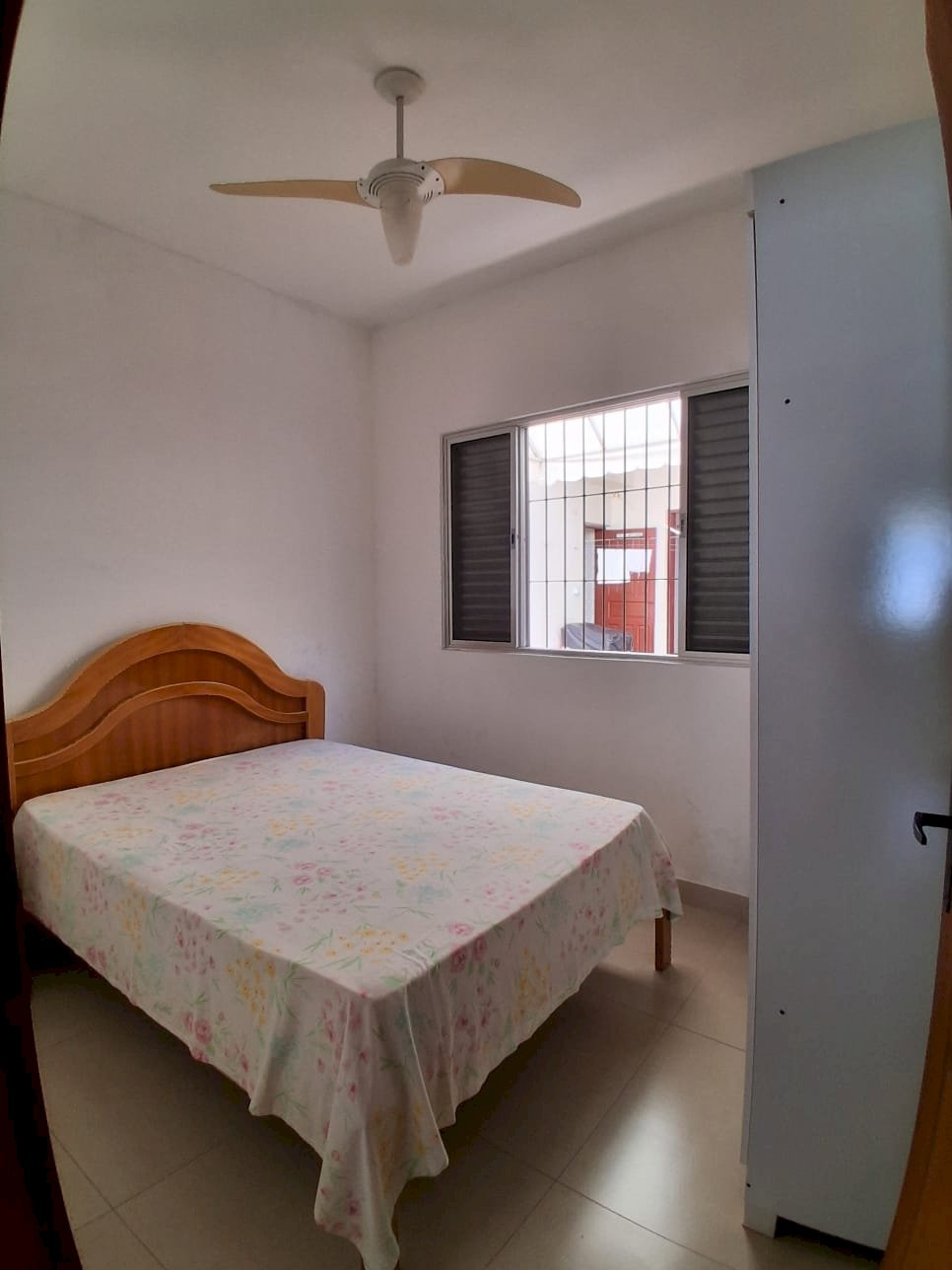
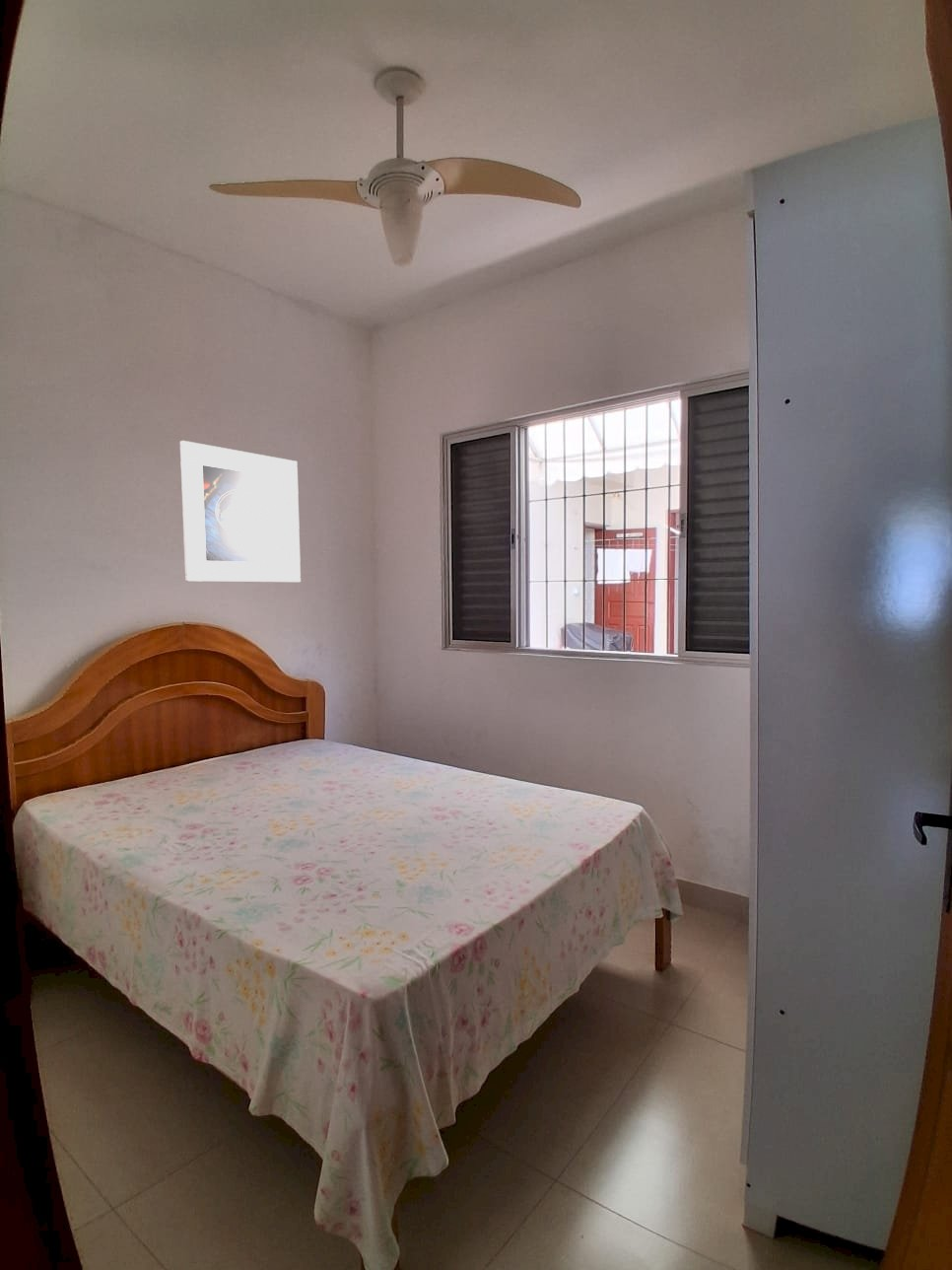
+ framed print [179,440,302,583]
